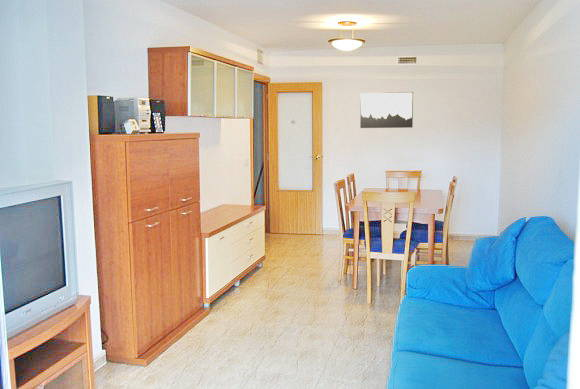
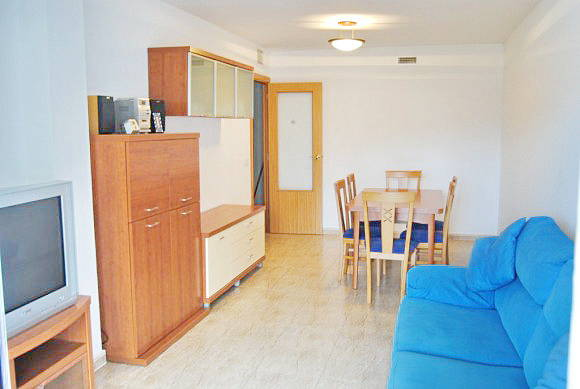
- wall art [359,91,414,129]
